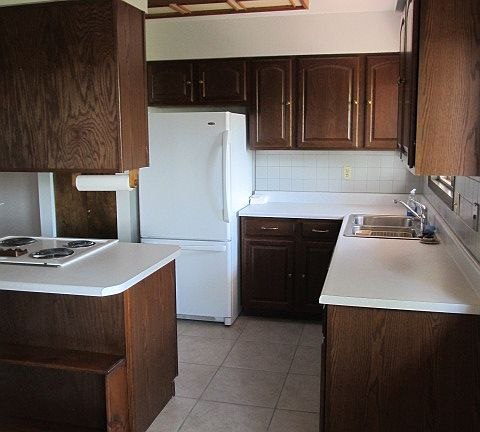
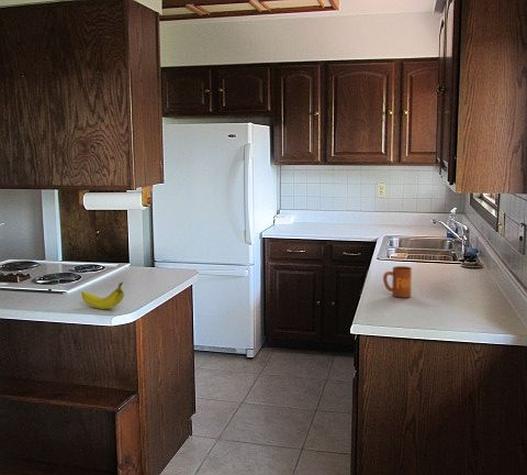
+ fruit [80,281,125,310]
+ mug [382,265,413,299]
